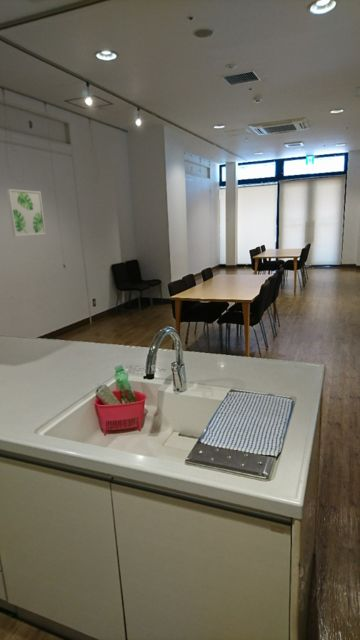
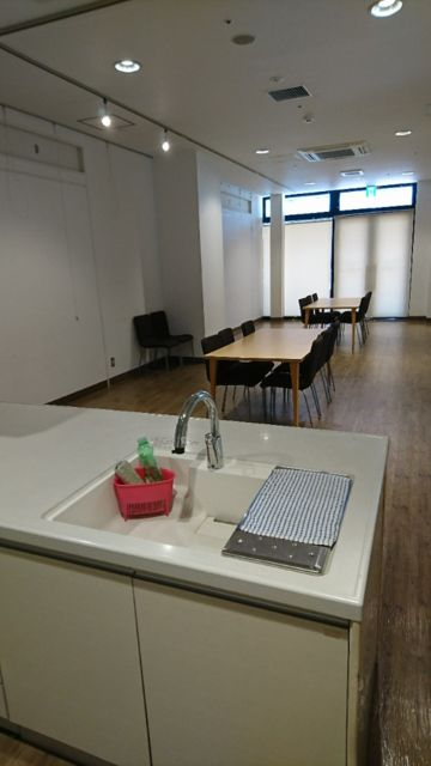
- wall art [6,188,47,237]
